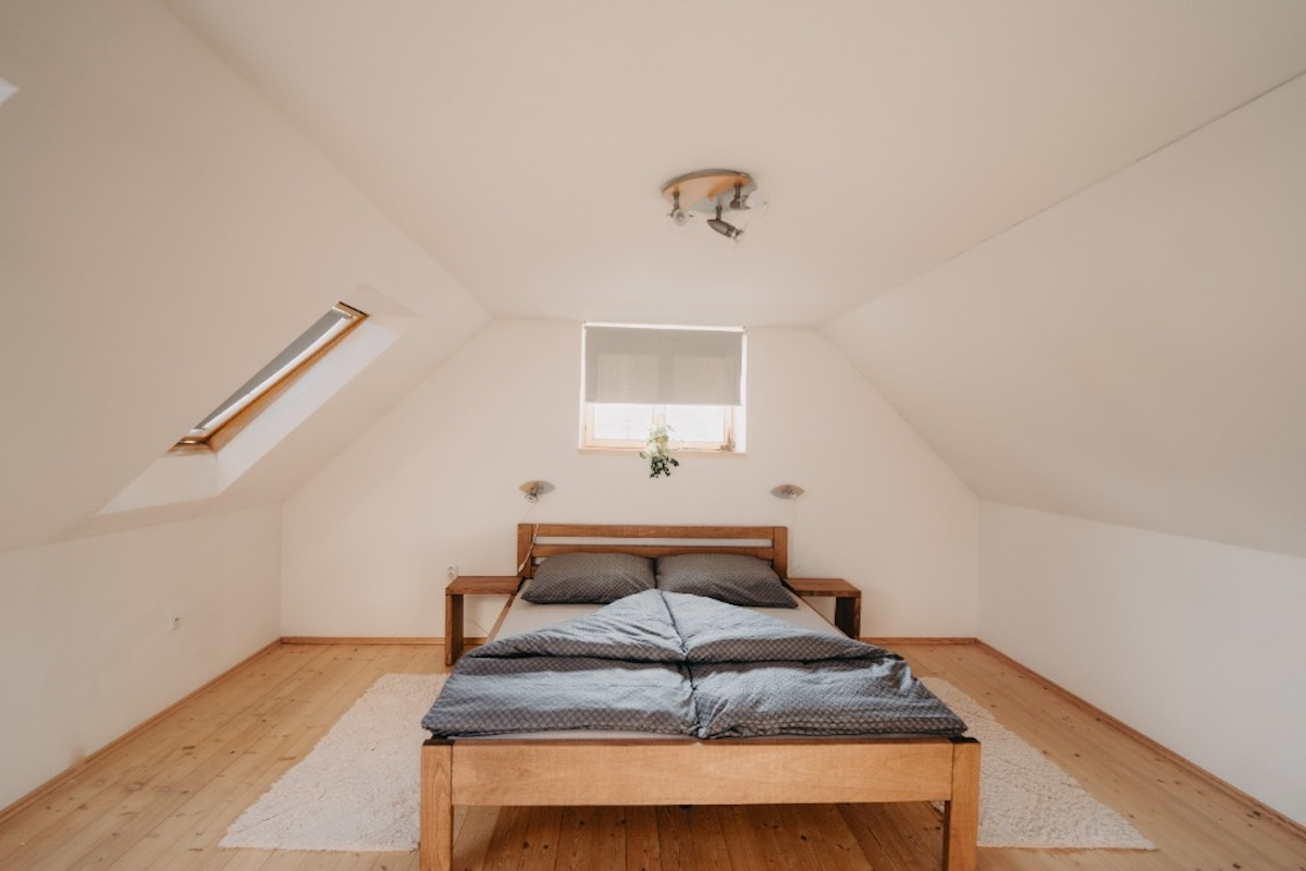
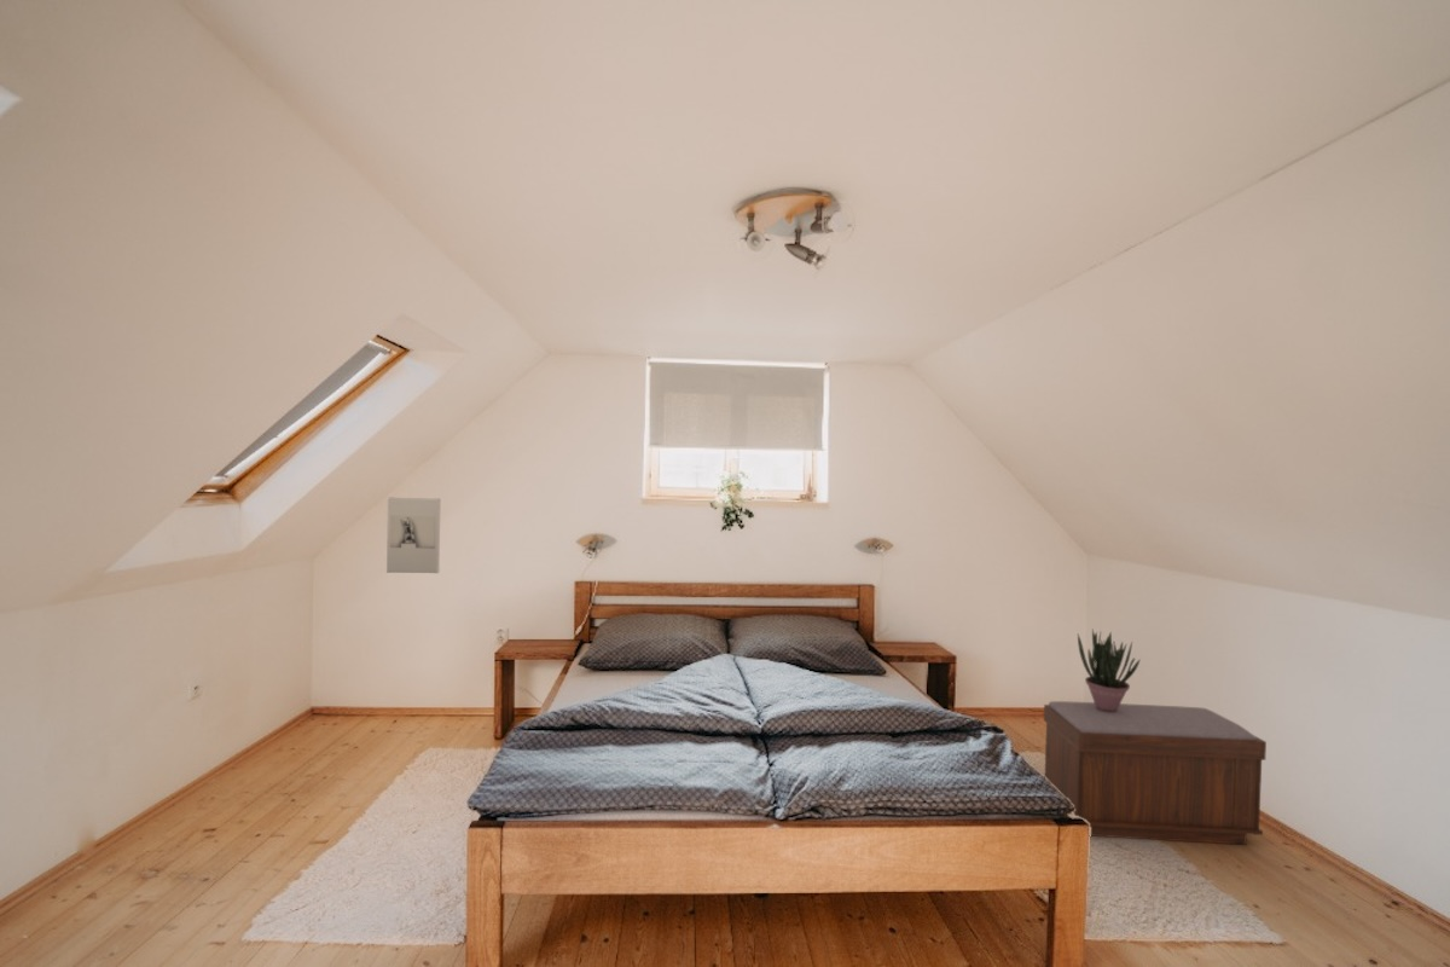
+ bench [1043,700,1268,846]
+ potted plant [1077,629,1142,712]
+ wall sculpture [385,497,442,574]
